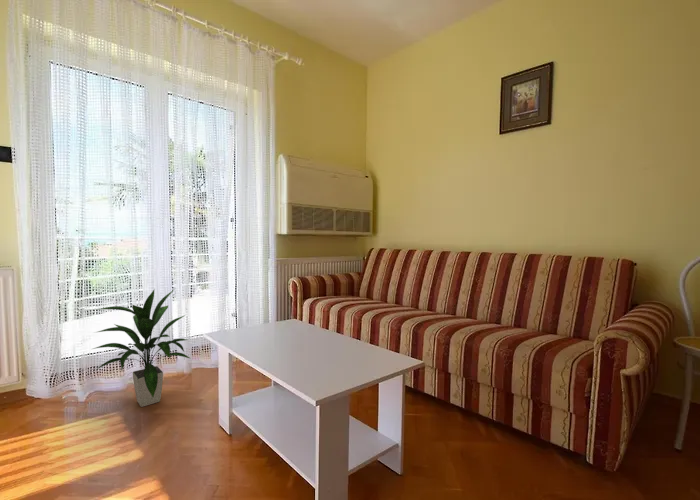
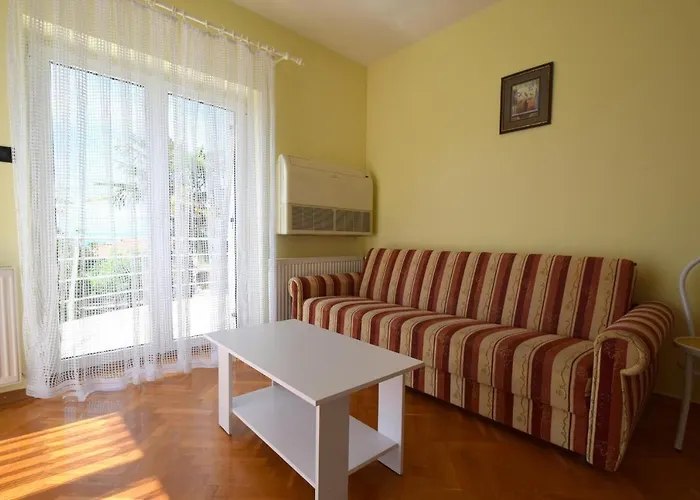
- indoor plant [92,288,190,408]
